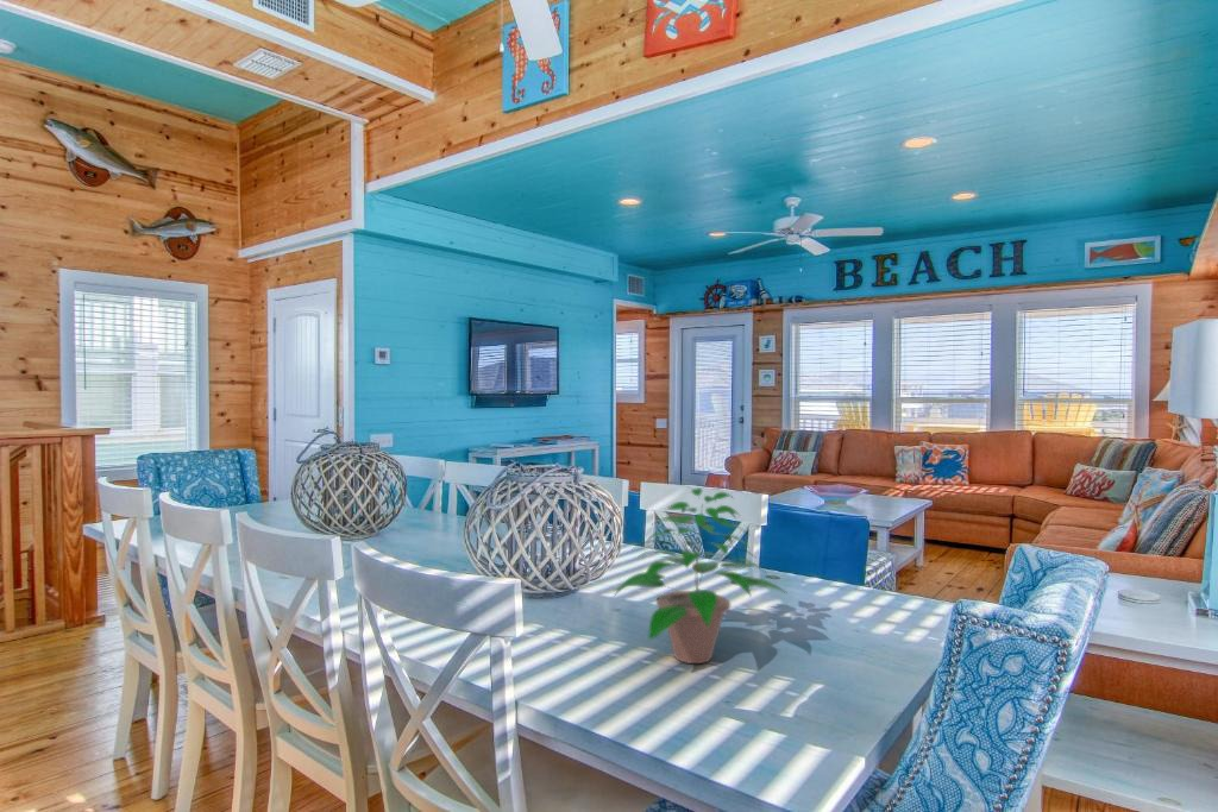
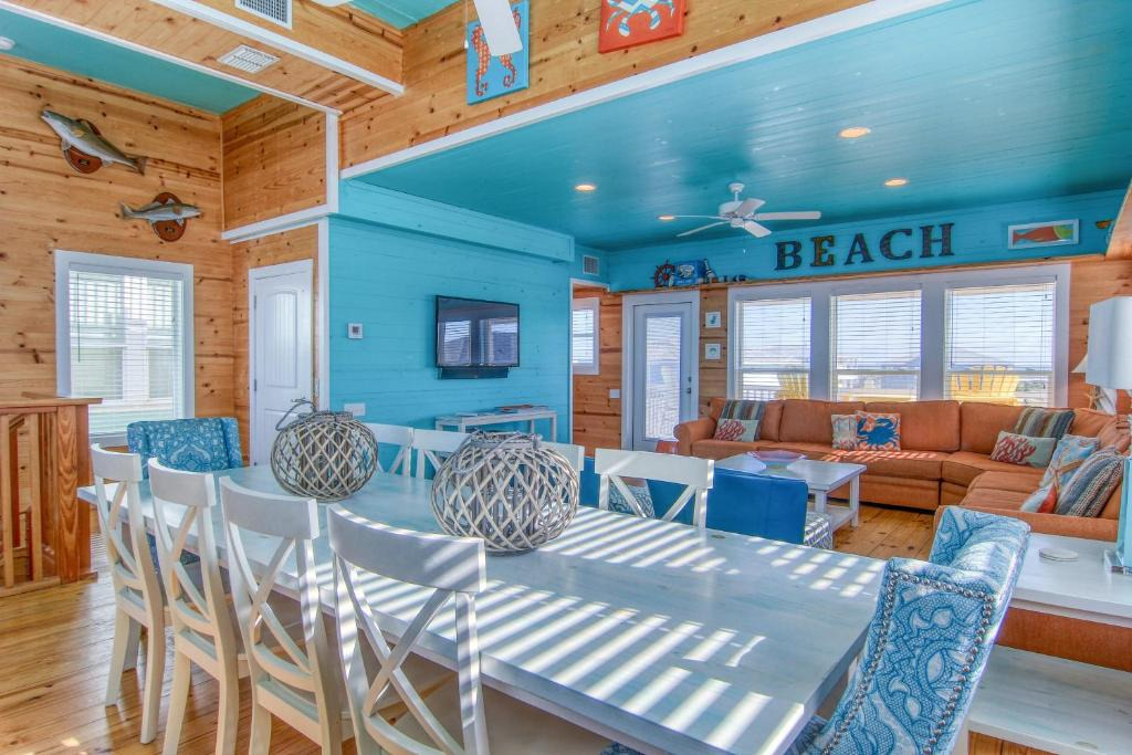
- potted plant [611,486,789,665]
